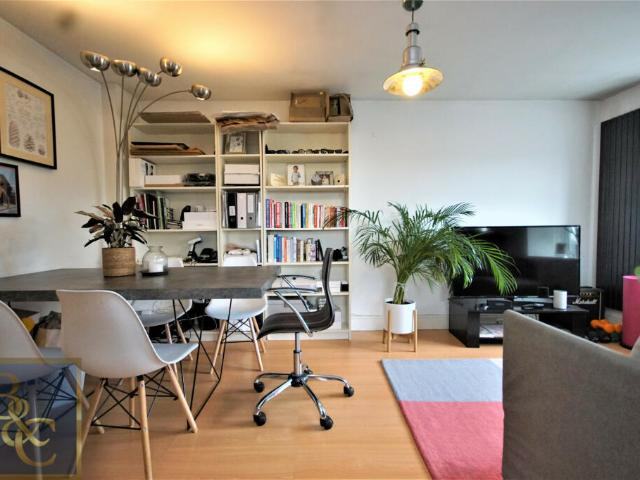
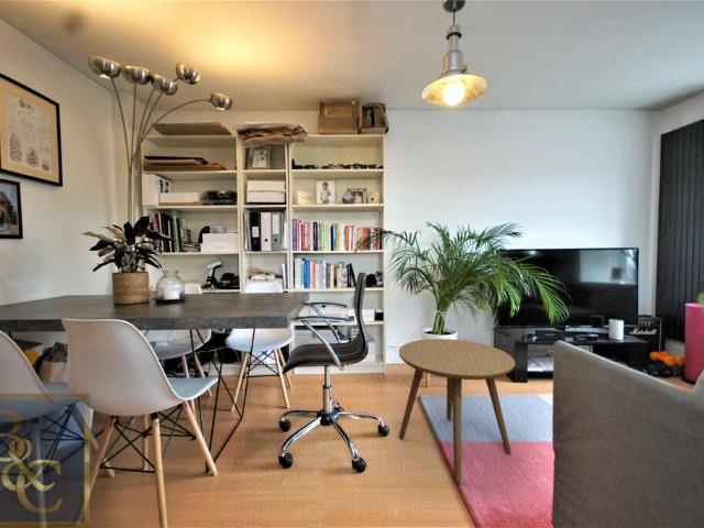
+ side table [398,338,516,485]
